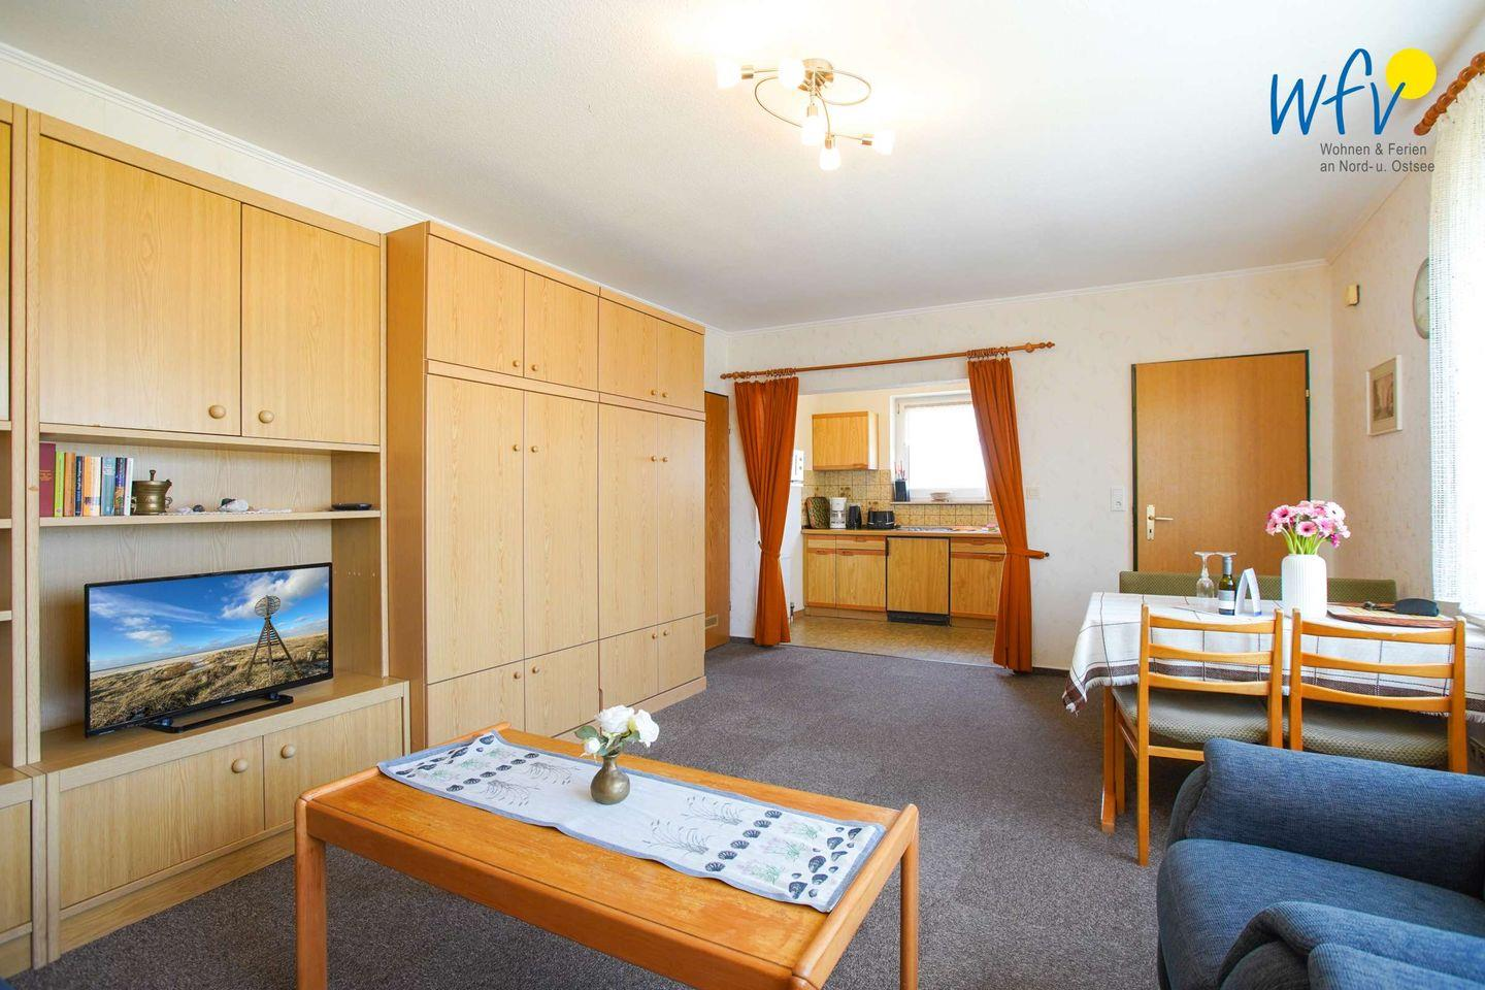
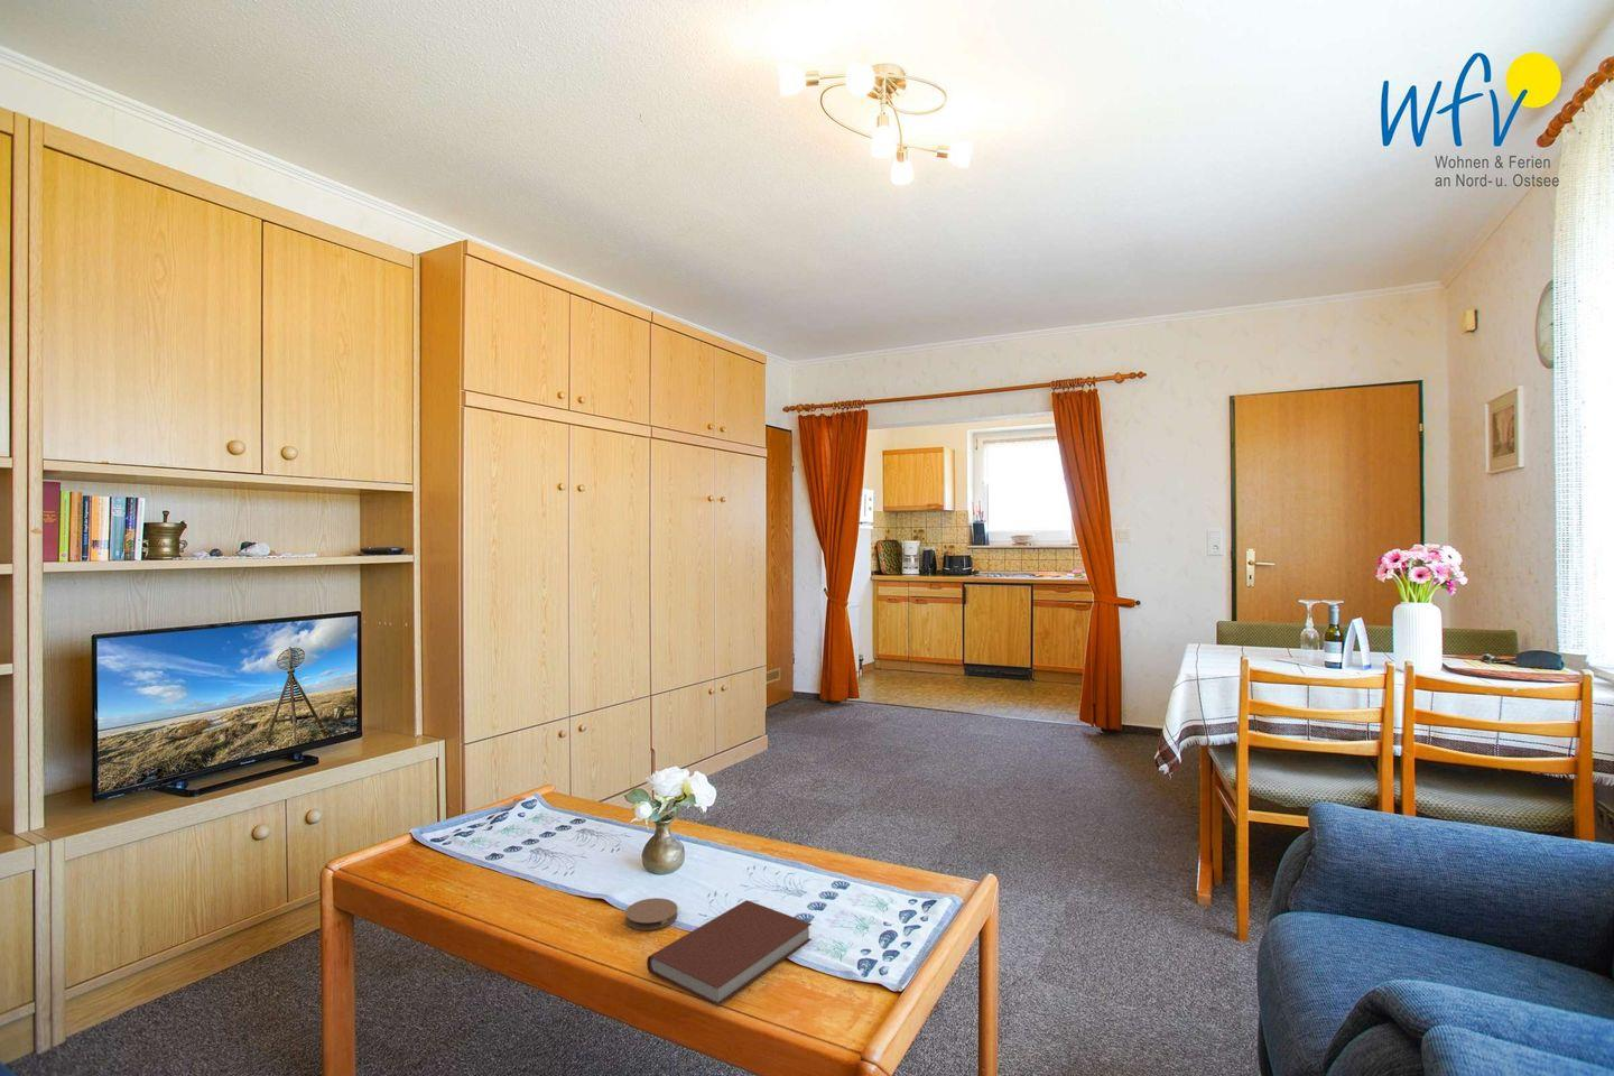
+ coaster [624,897,679,932]
+ book [646,899,813,1008]
